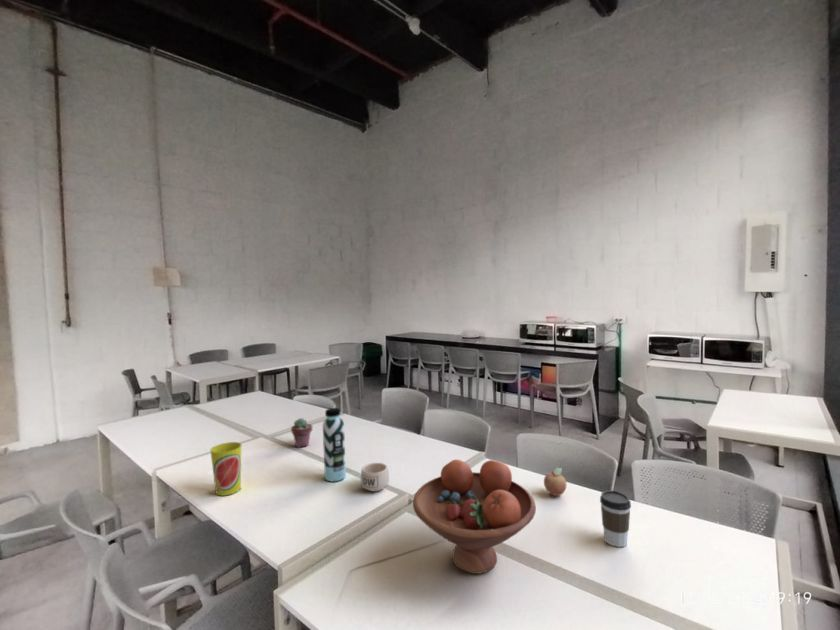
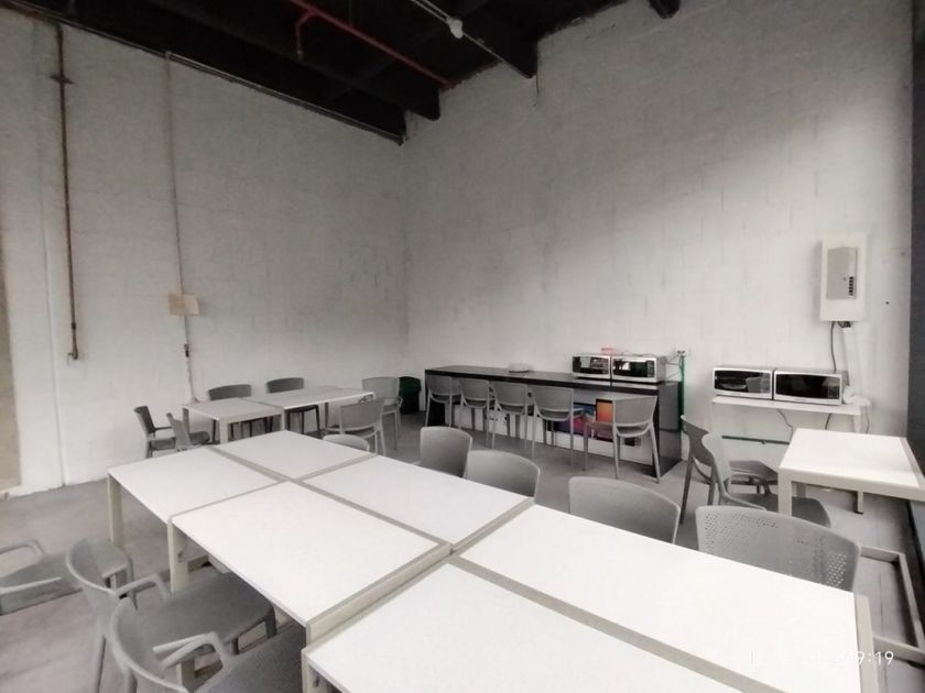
- cup [209,441,243,497]
- water bottle [322,407,347,482]
- potted succulent [290,417,313,449]
- fruit [543,467,568,497]
- fruit bowl [412,459,537,575]
- mug [360,462,390,492]
- coffee cup [599,489,632,548]
